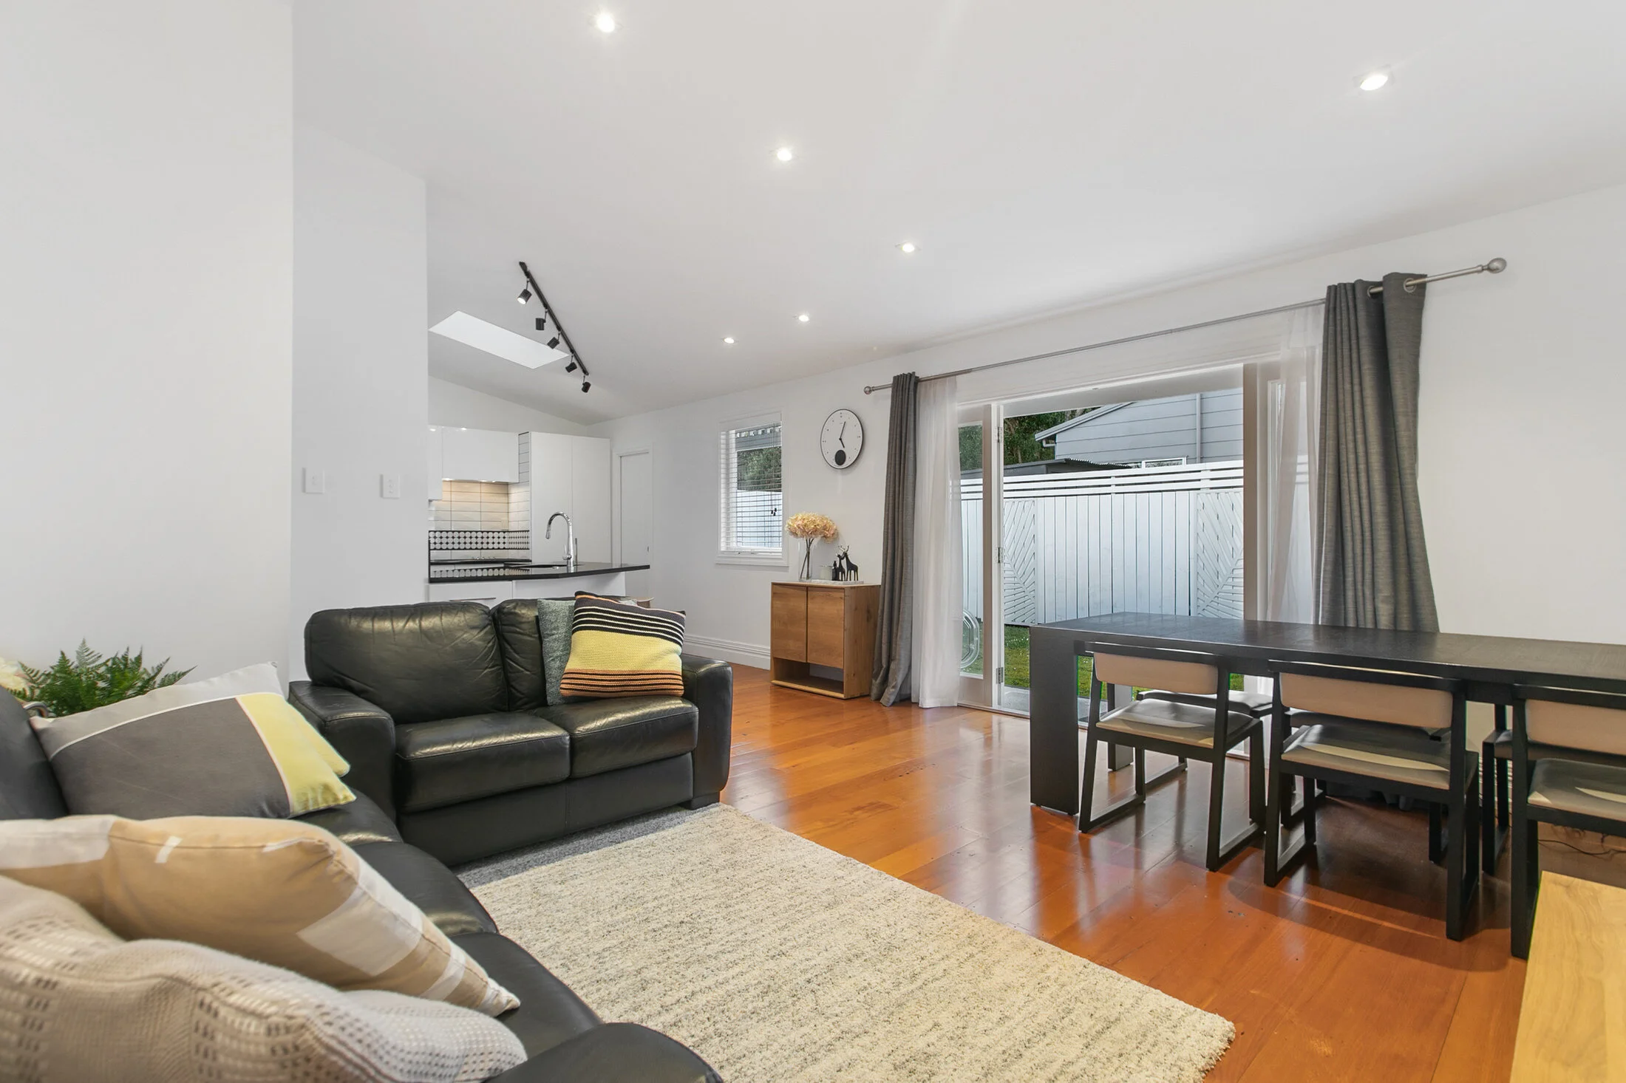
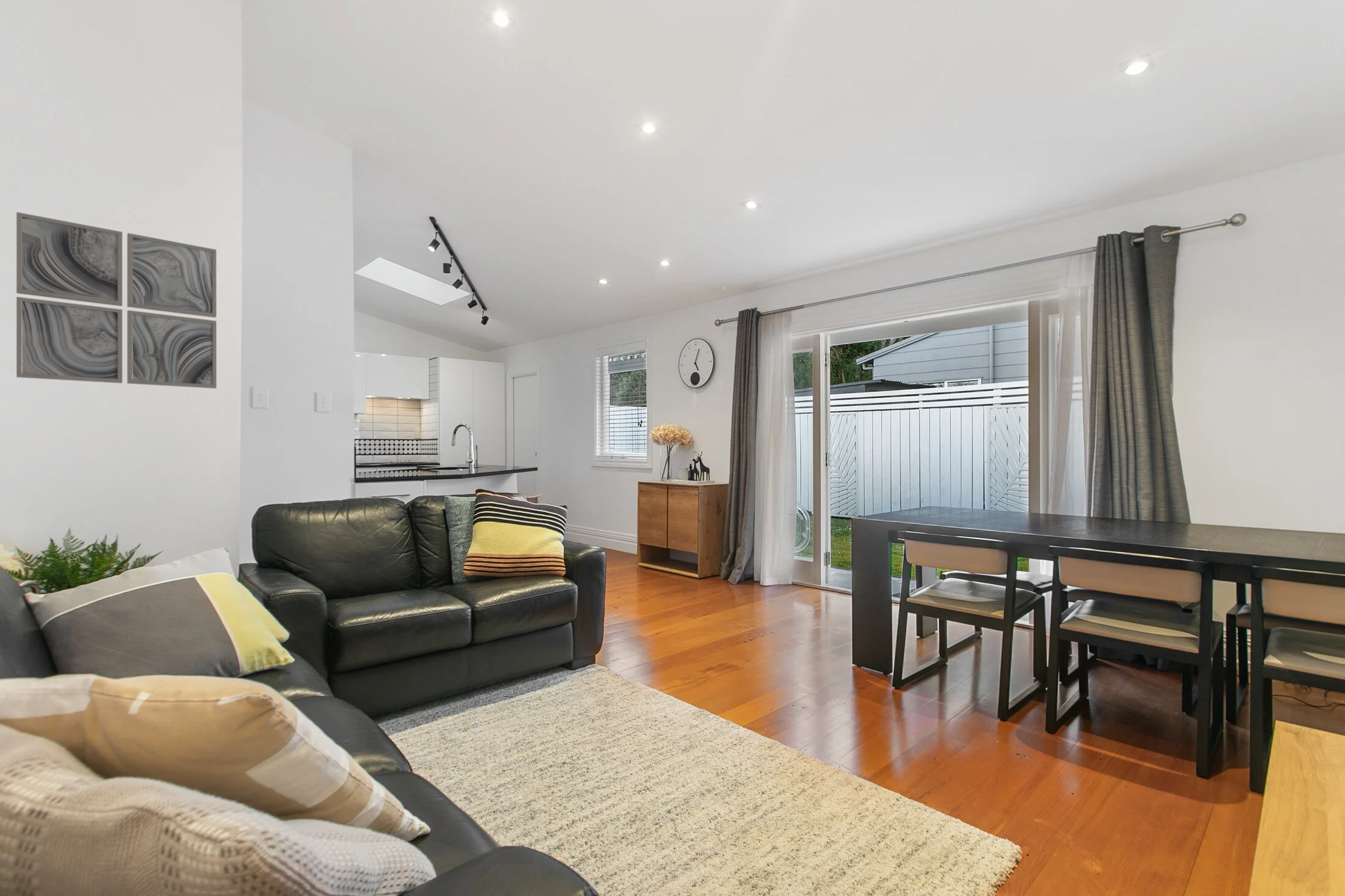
+ wall art [16,211,217,389]
